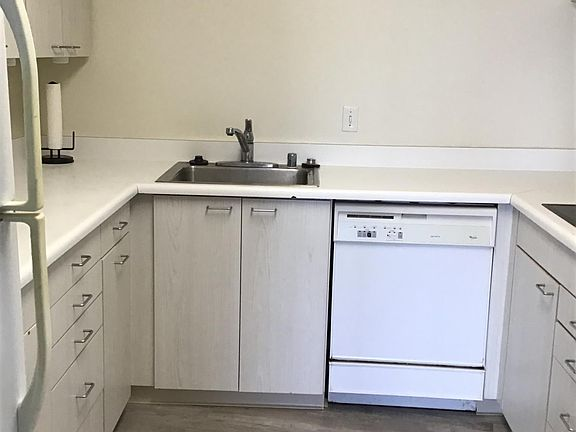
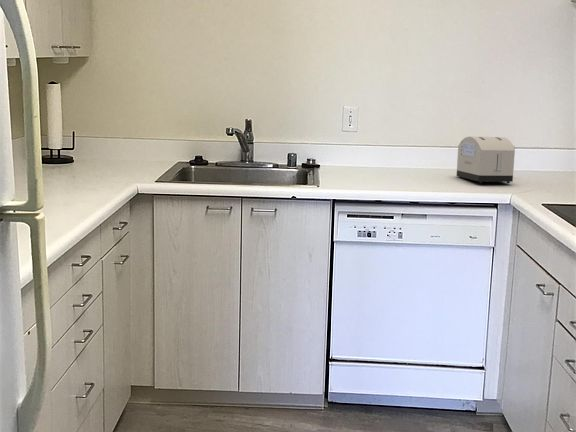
+ toaster [456,136,516,184]
